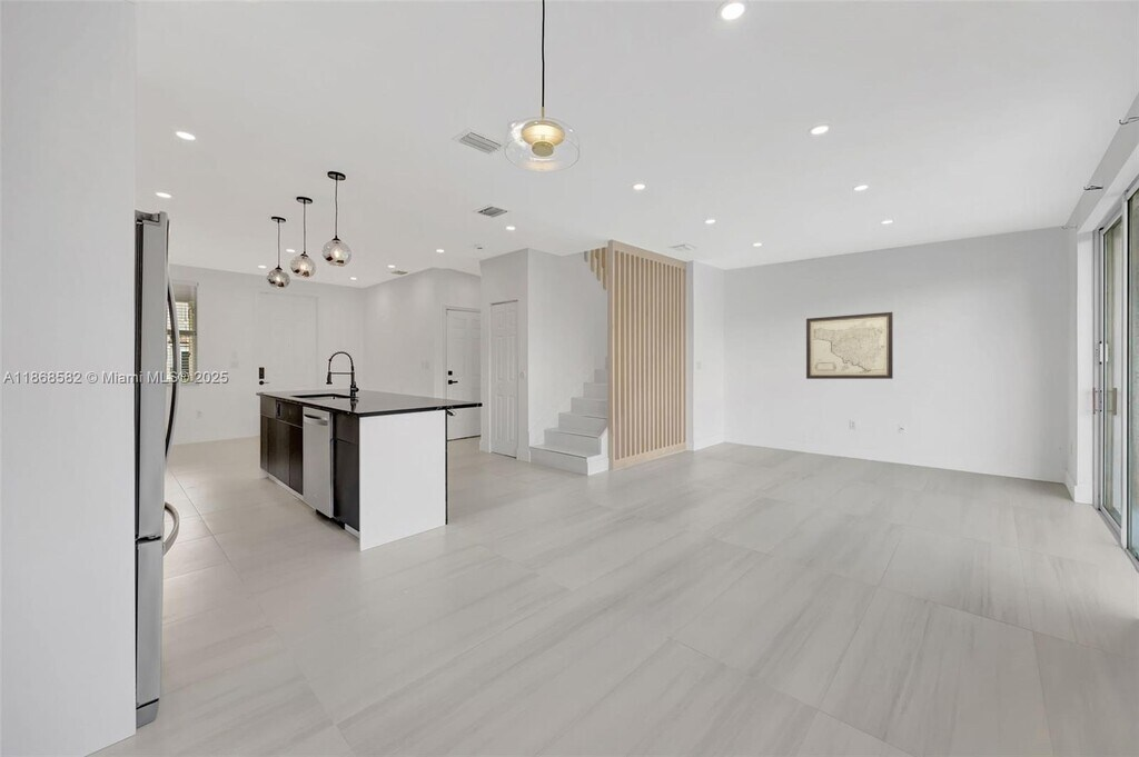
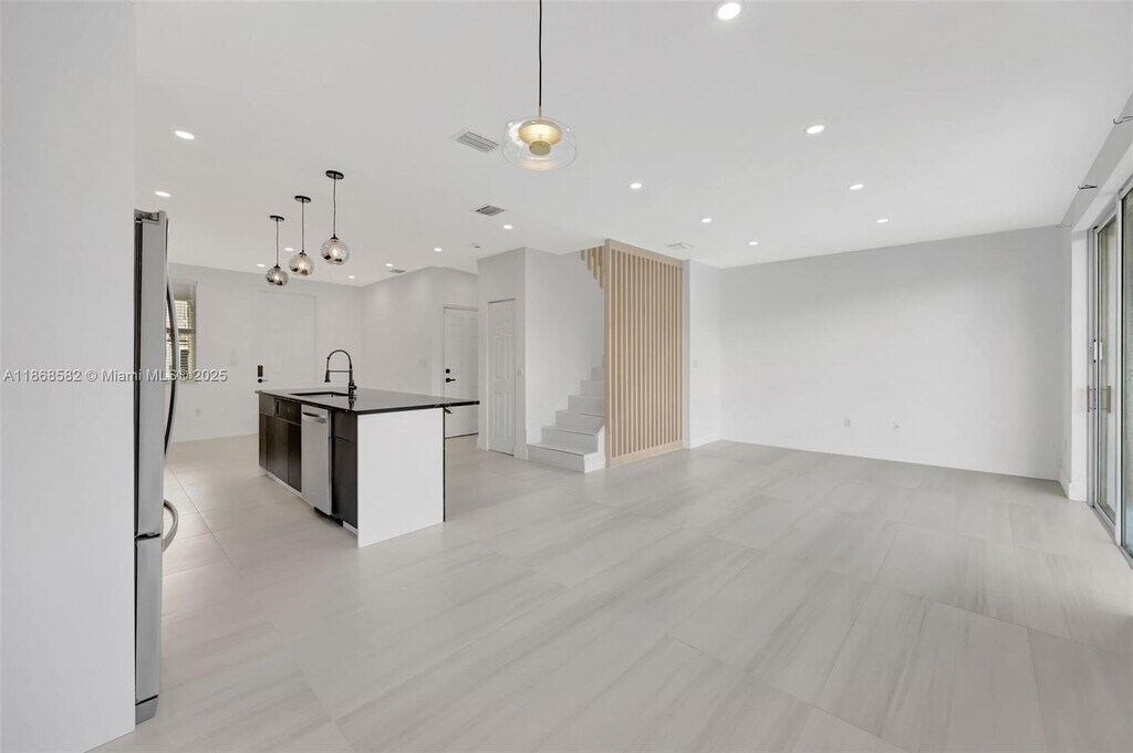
- wall art [805,311,894,380]
